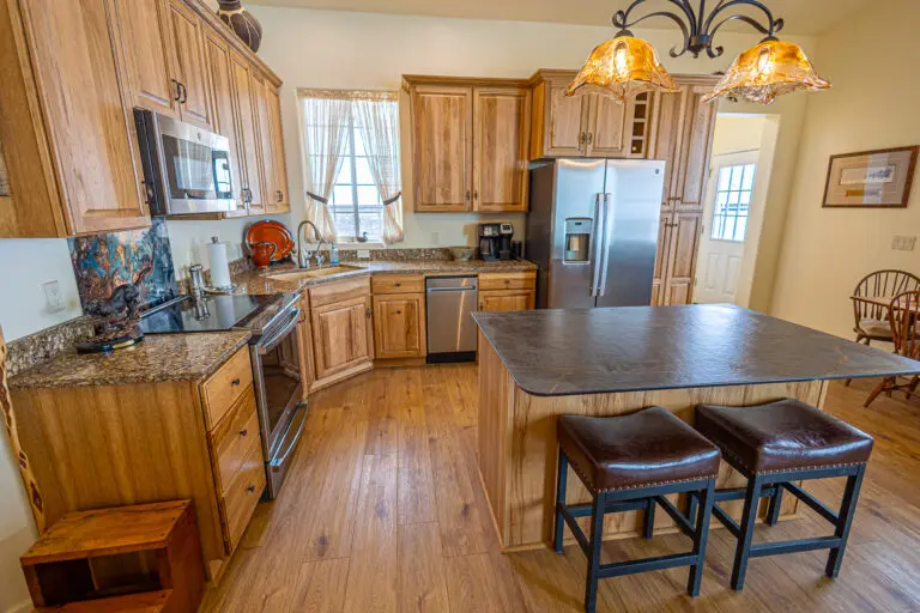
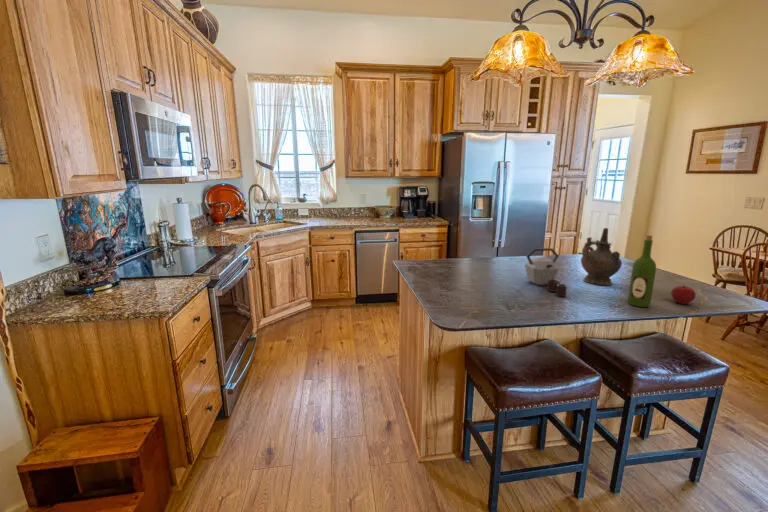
+ ceremonial vessel [580,227,623,286]
+ kettle [524,247,568,298]
+ wine bottle [627,234,657,308]
+ apple [670,284,697,305]
